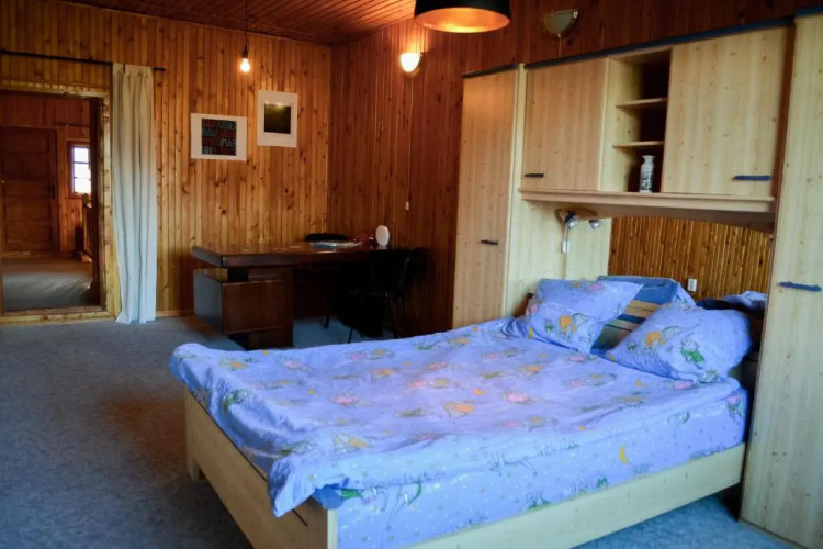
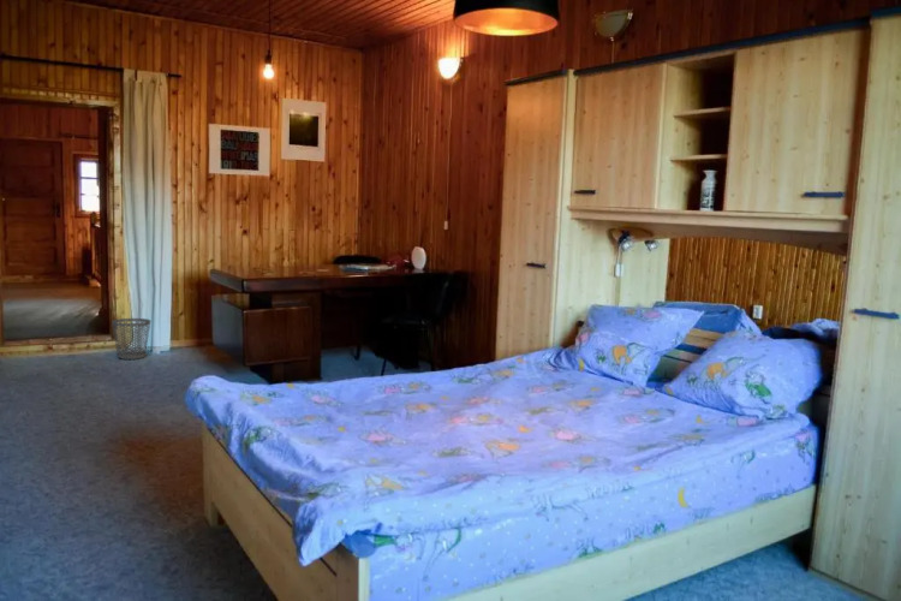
+ wastebasket [111,317,151,361]
